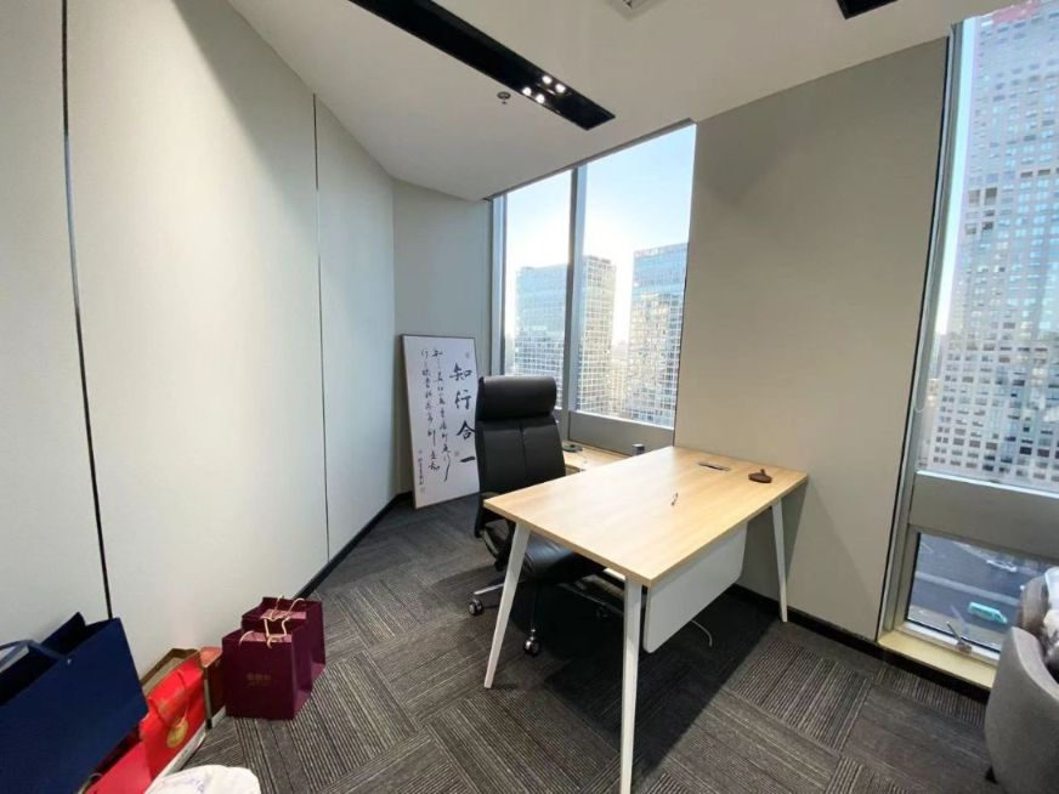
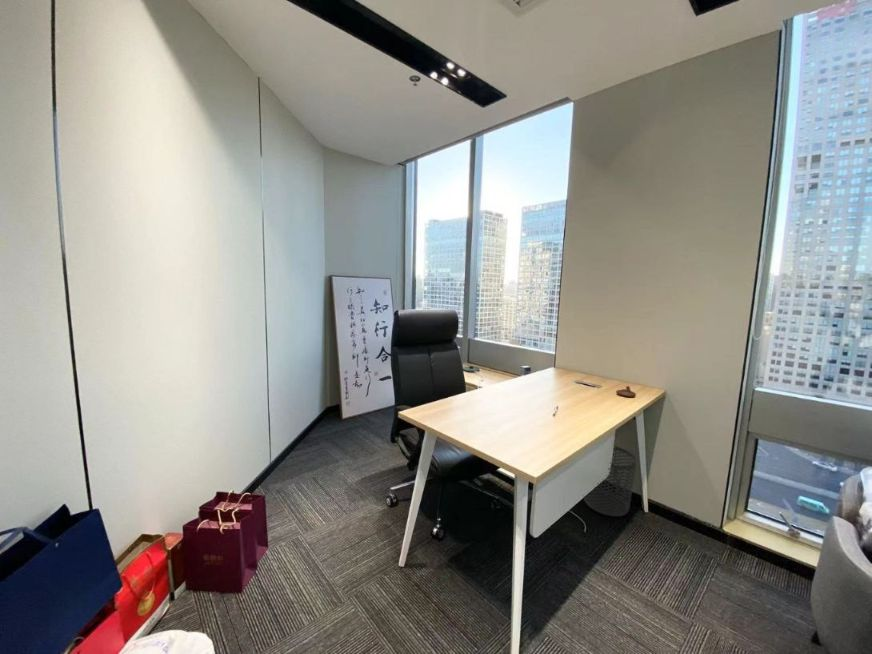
+ waste bin [583,445,637,517]
